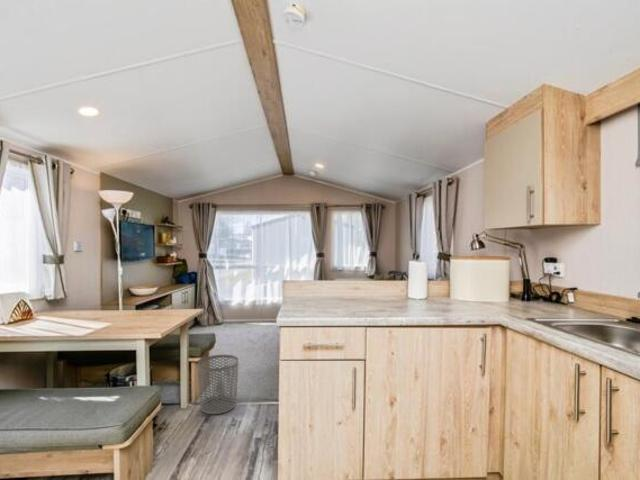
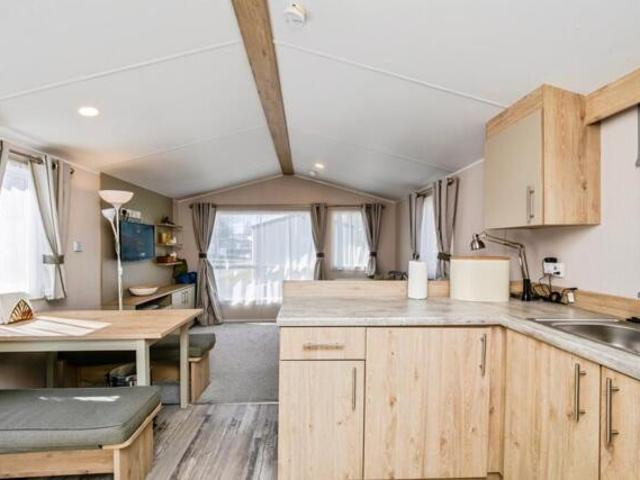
- waste bin [197,354,239,415]
